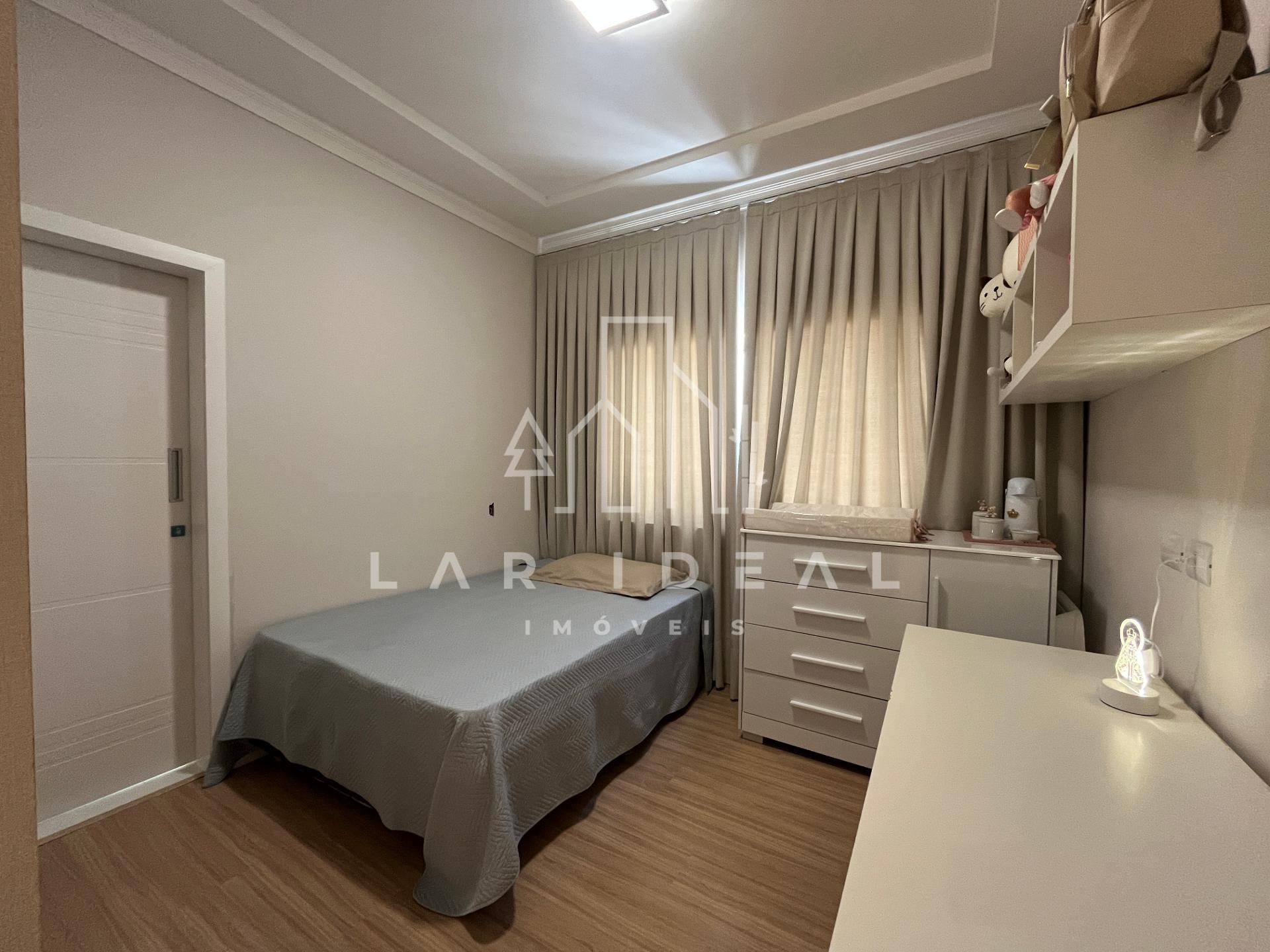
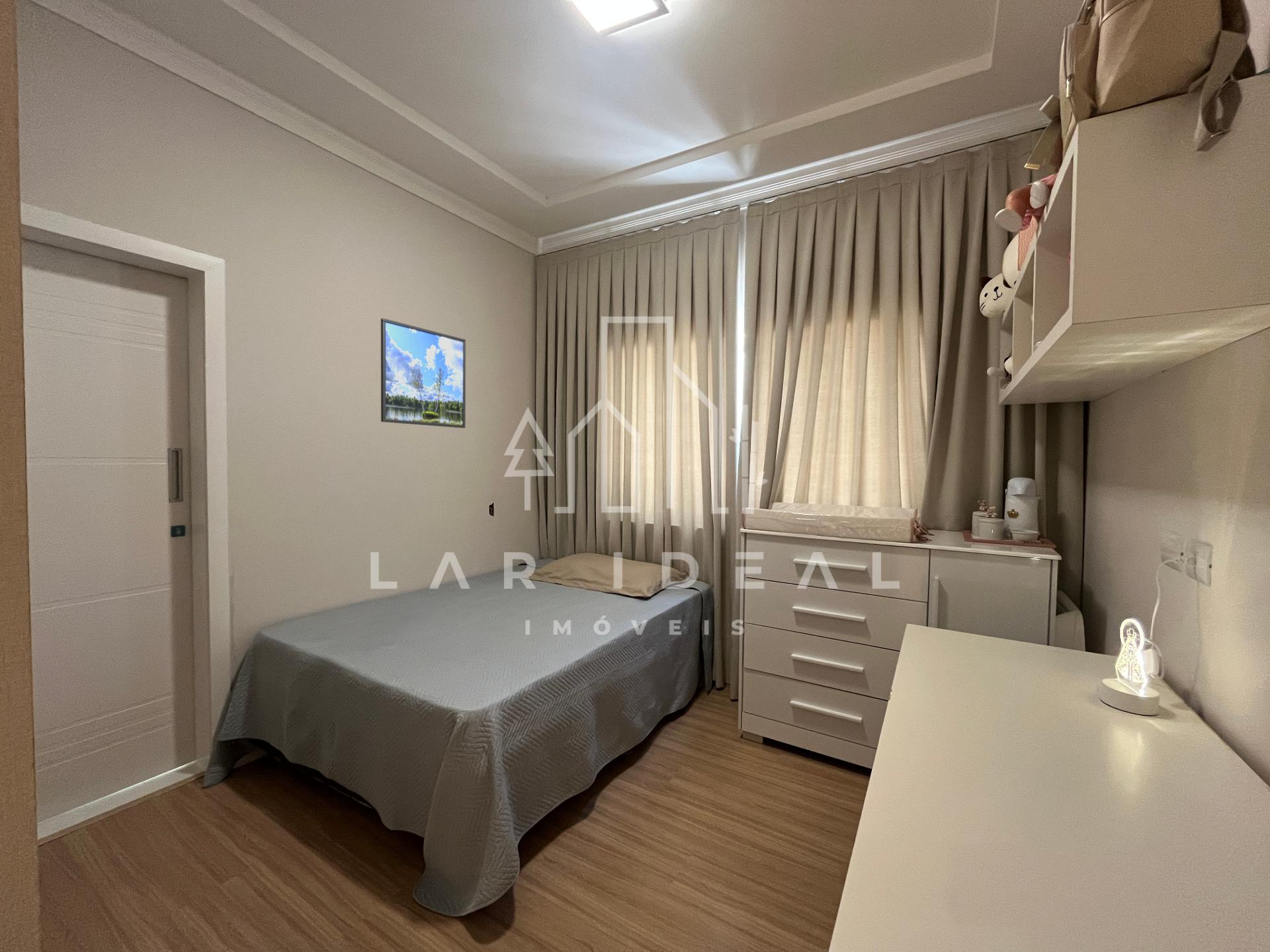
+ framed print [380,317,466,428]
